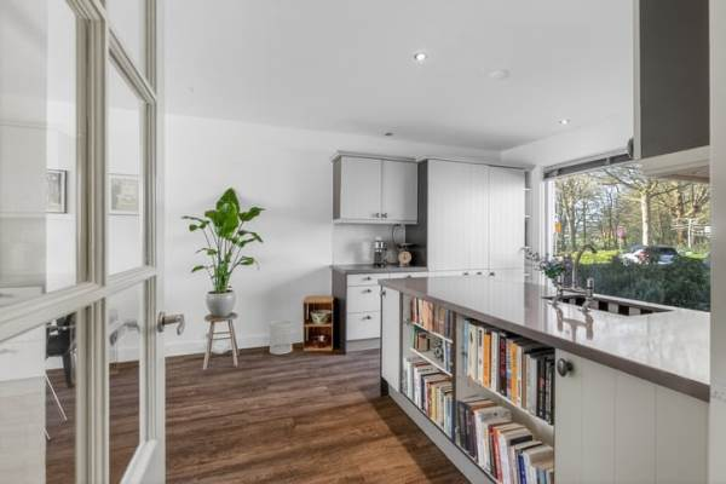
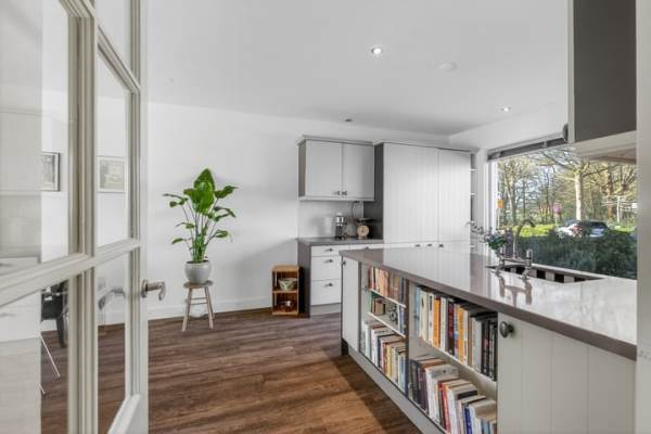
- wastebasket [269,319,294,356]
